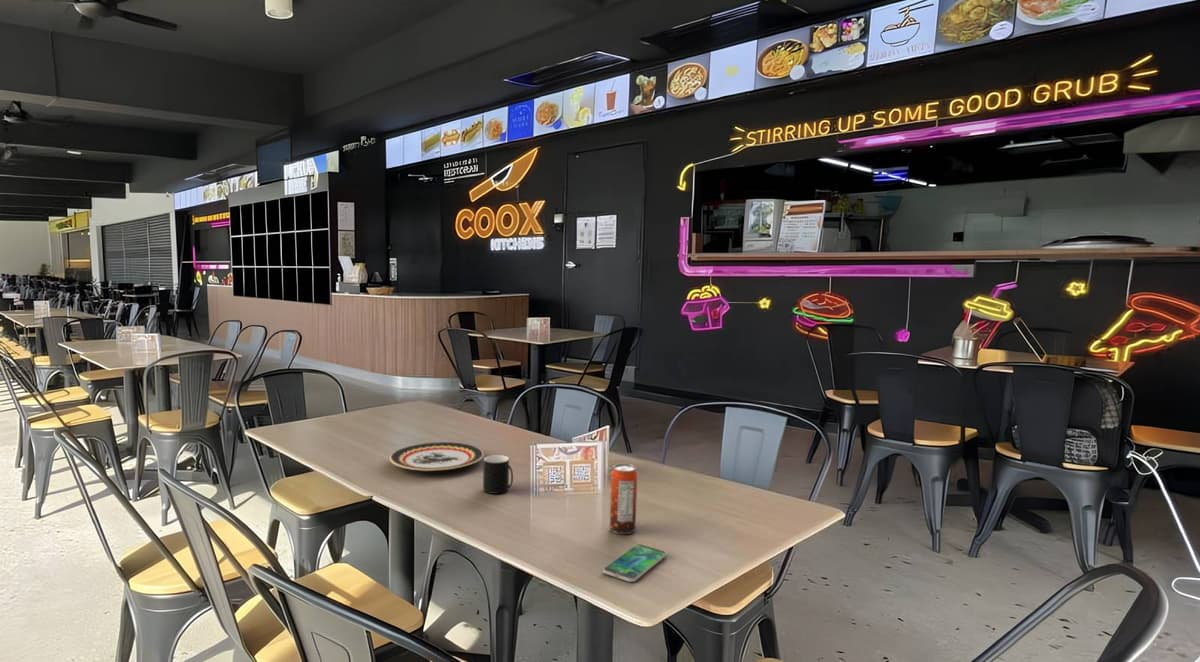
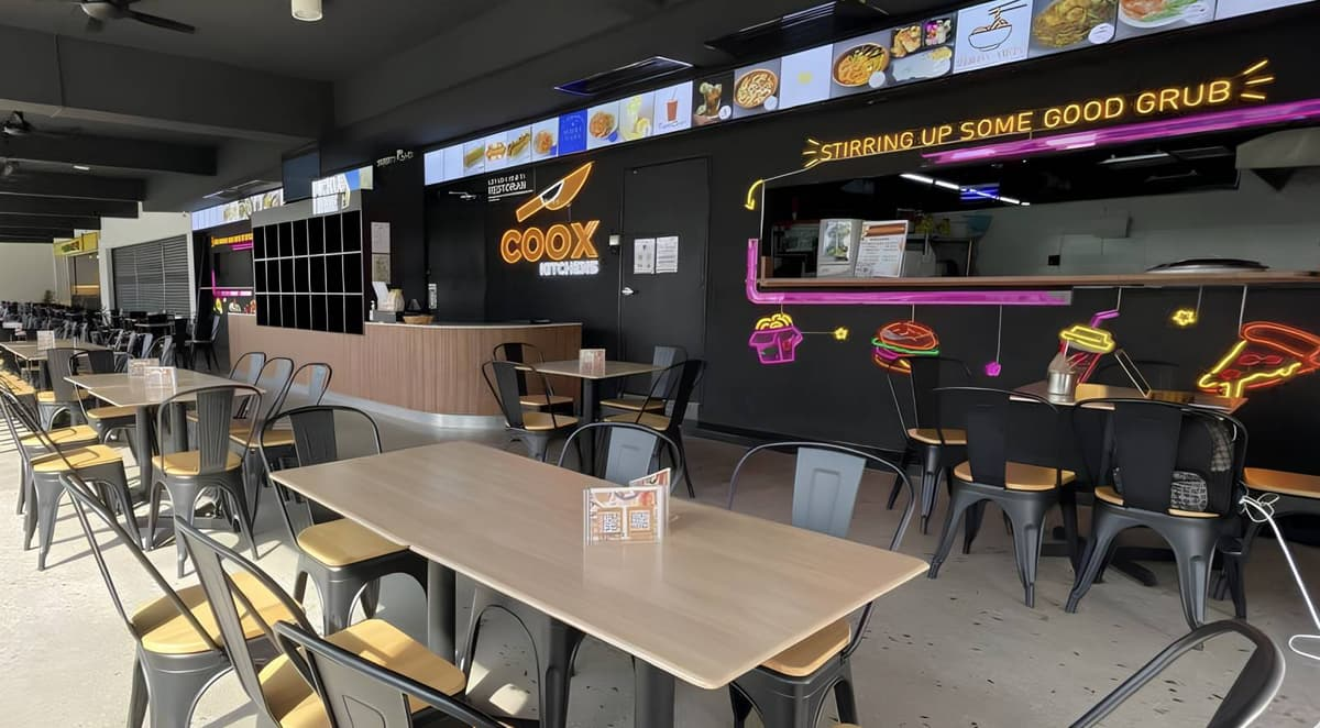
- cup [482,454,514,495]
- soda can [609,463,638,535]
- plate [389,441,485,472]
- smartphone [602,543,667,583]
